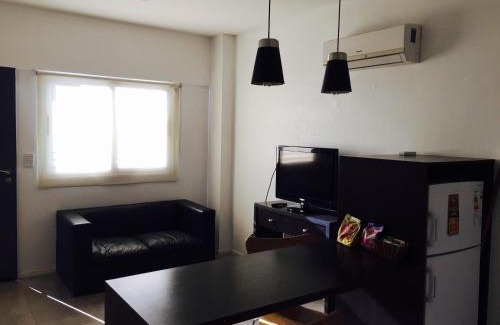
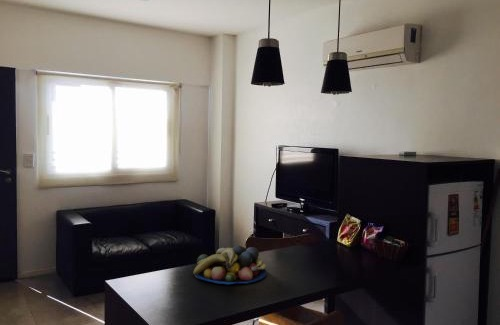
+ fruit bowl [192,245,268,285]
